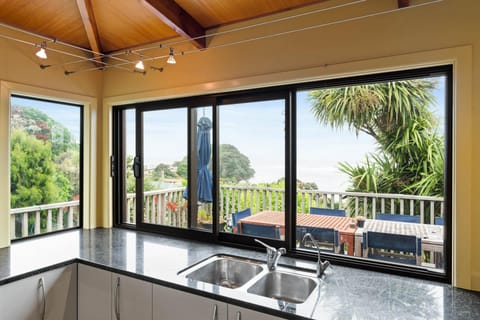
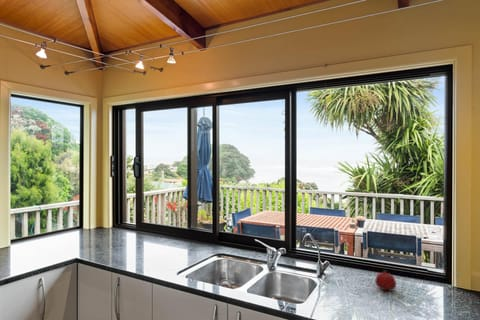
+ fruit [374,270,397,291]
